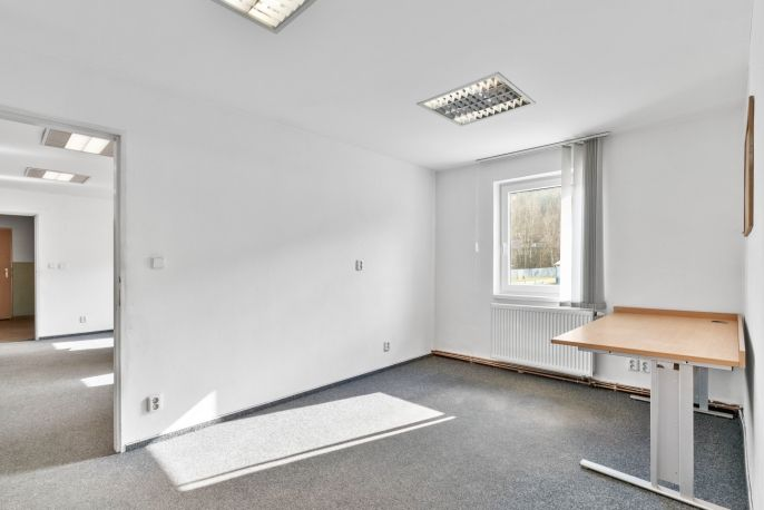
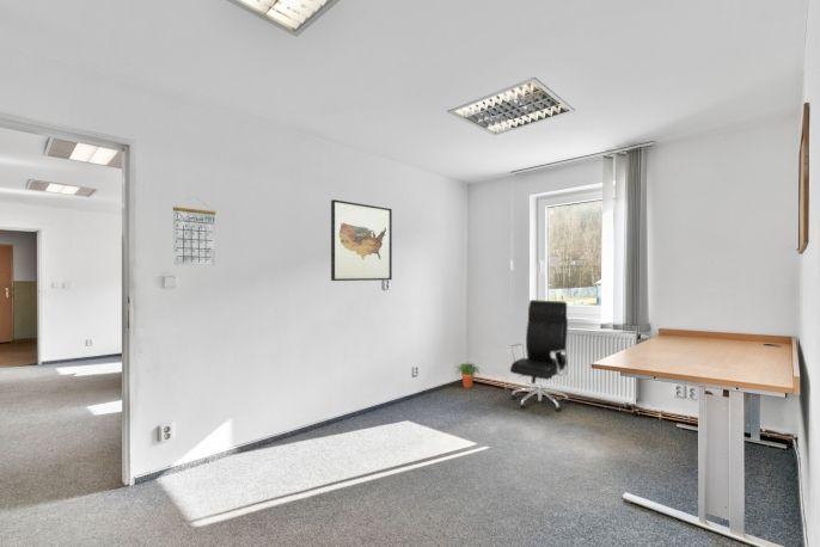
+ wall art [330,198,393,282]
+ calendar [172,197,216,266]
+ potted plant [453,361,482,389]
+ office chair [507,299,570,413]
